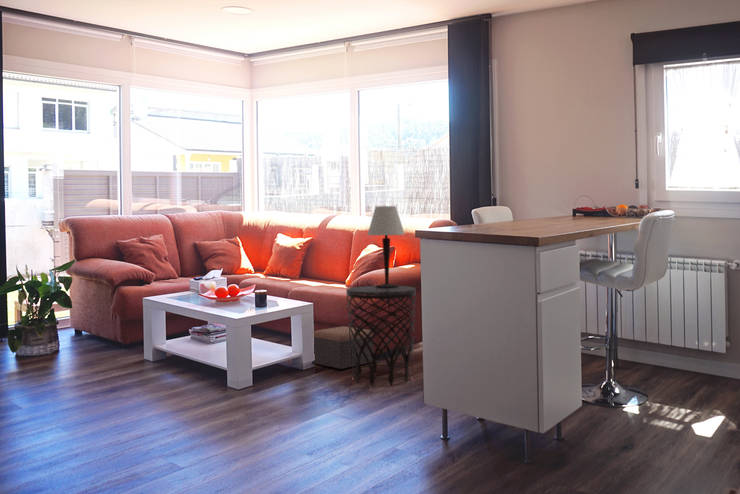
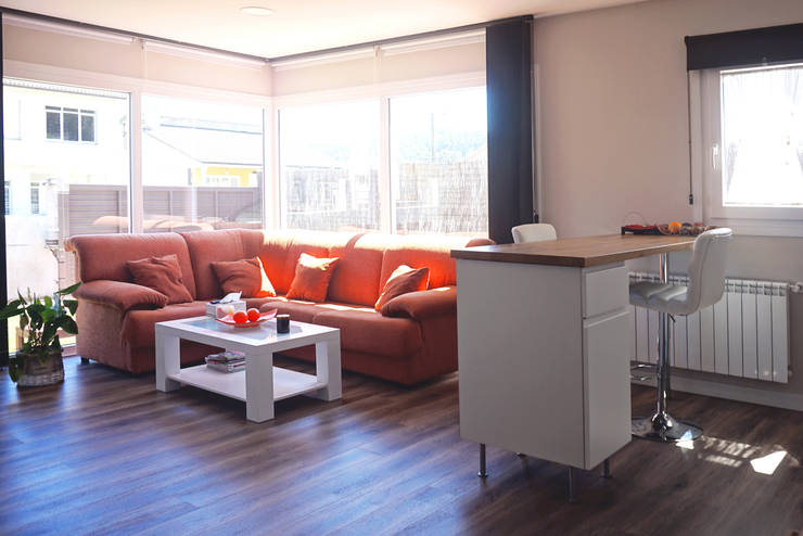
- table lamp [366,205,406,288]
- footstool [311,325,374,370]
- side table [345,285,417,387]
